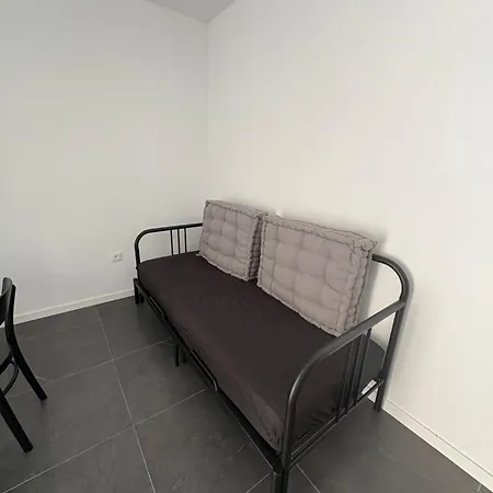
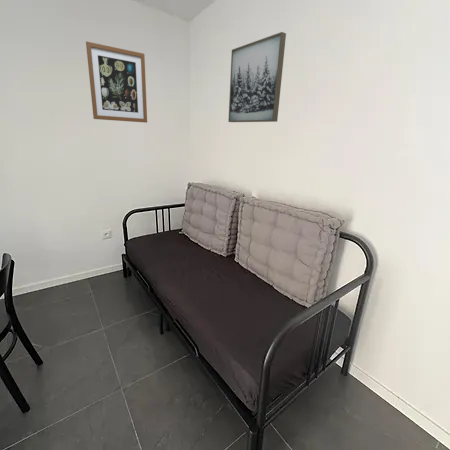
+ wall art [85,40,148,124]
+ wall art [227,31,287,123]
